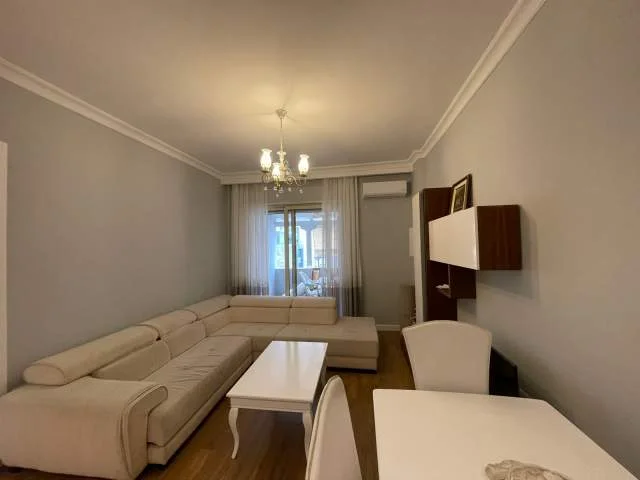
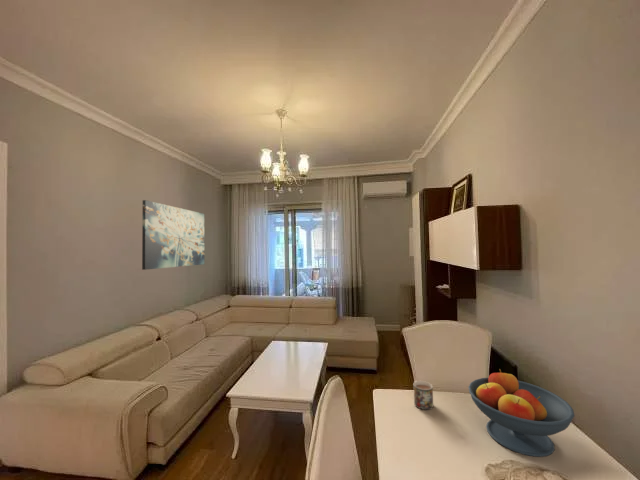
+ wall art [141,199,205,271]
+ fruit bowl [467,368,576,458]
+ mug [413,380,434,411]
